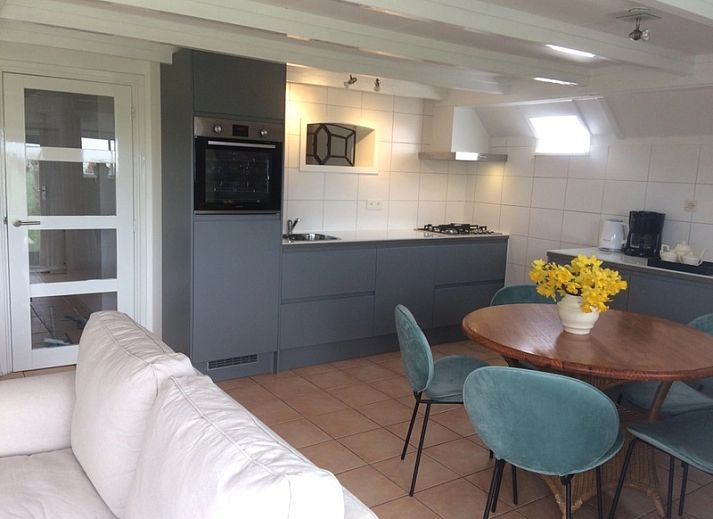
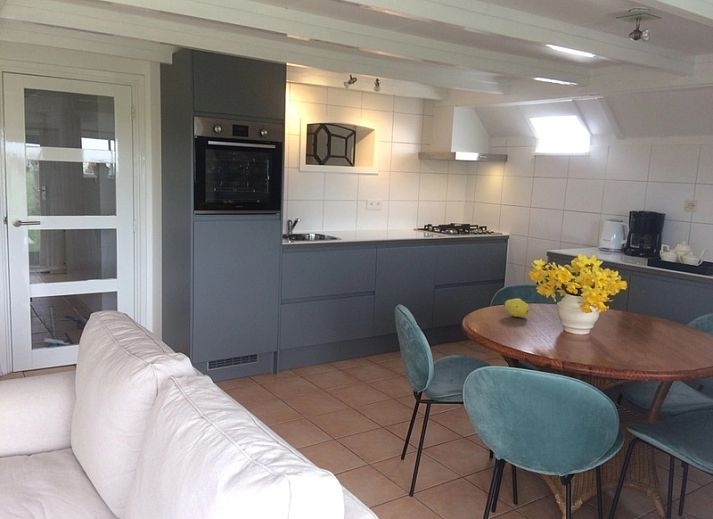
+ fruit [503,298,530,319]
